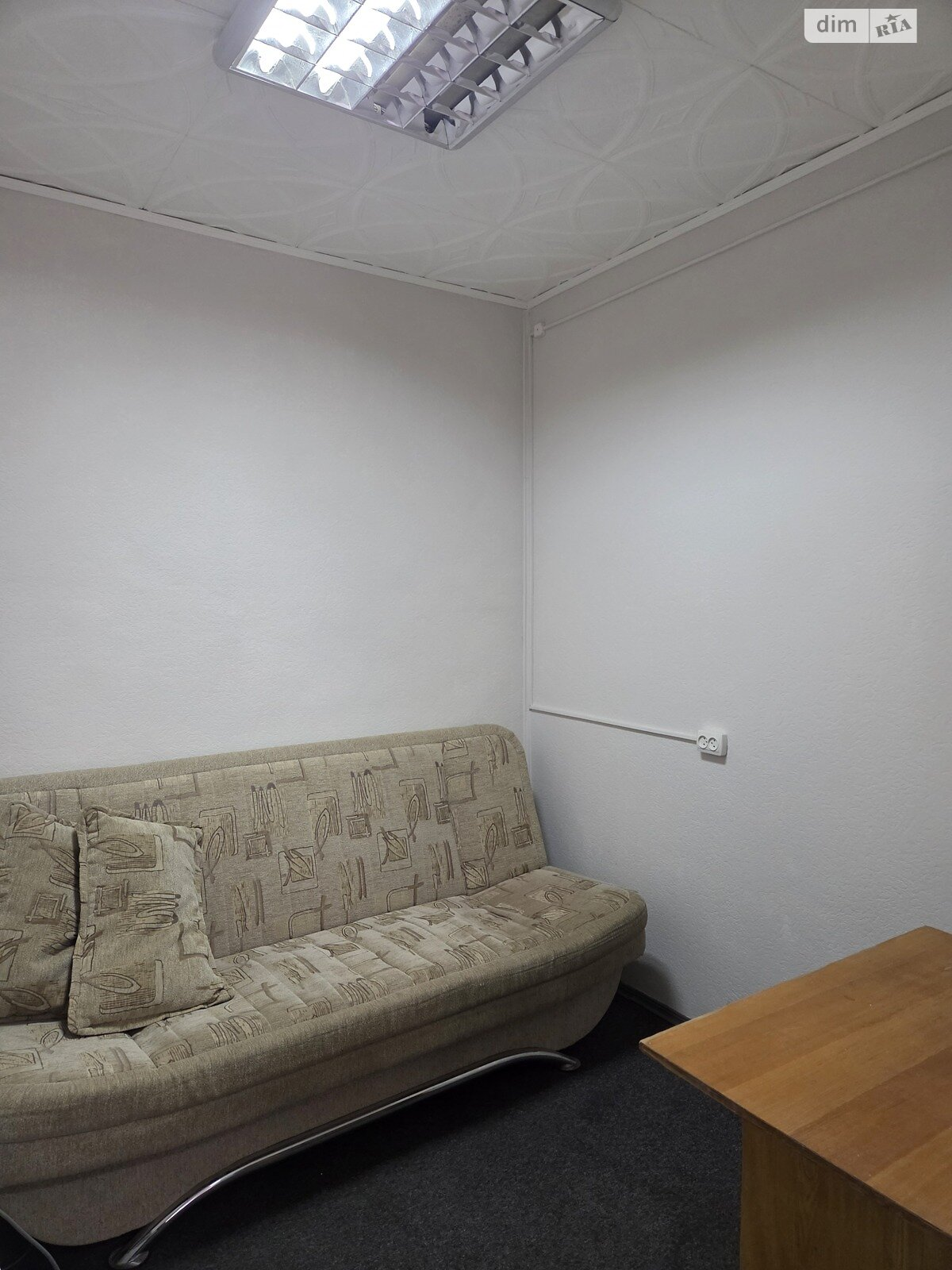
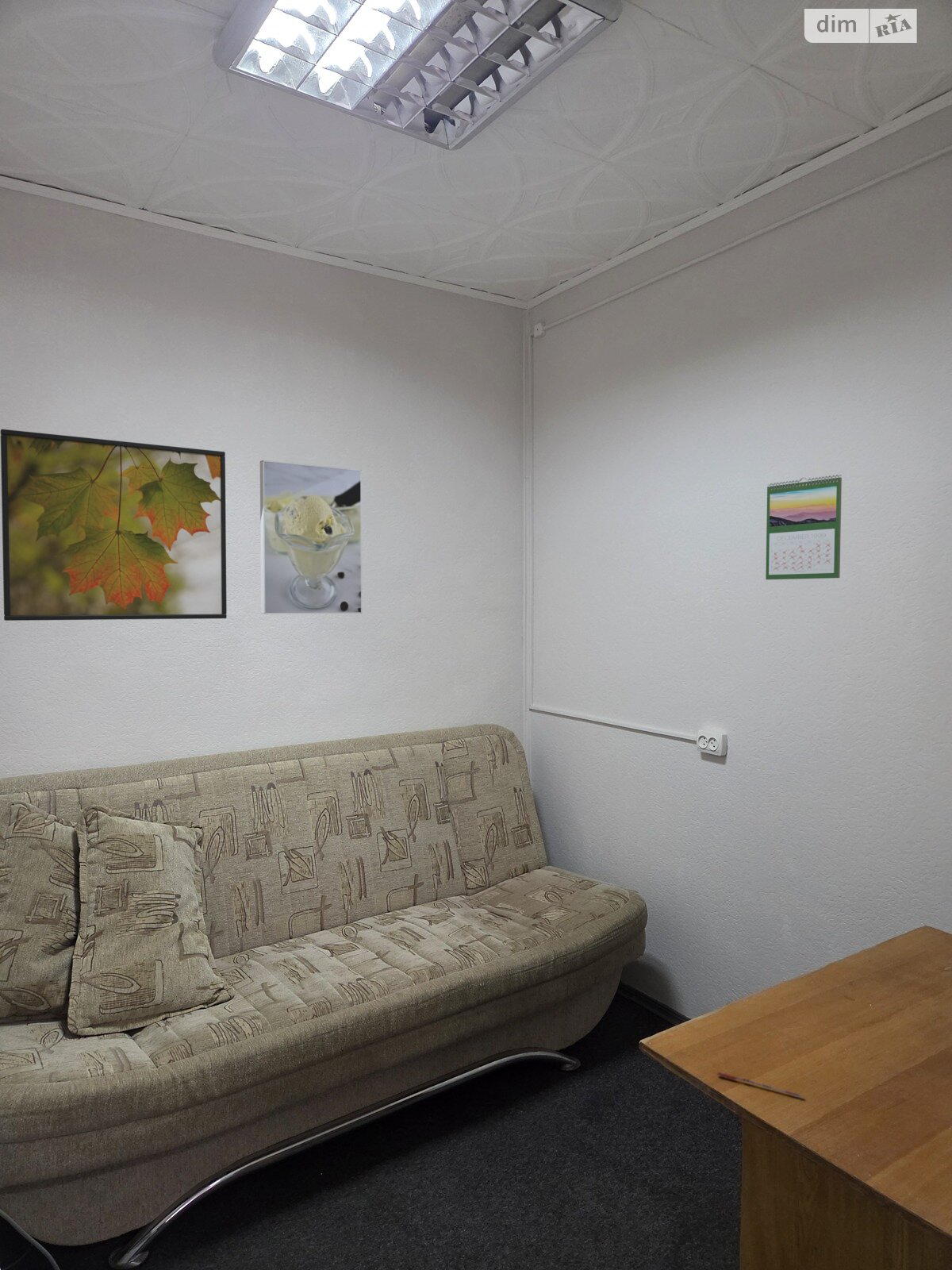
+ pen [716,1072,804,1099]
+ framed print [0,429,228,622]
+ calendar [765,474,843,580]
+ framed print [259,460,363,615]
